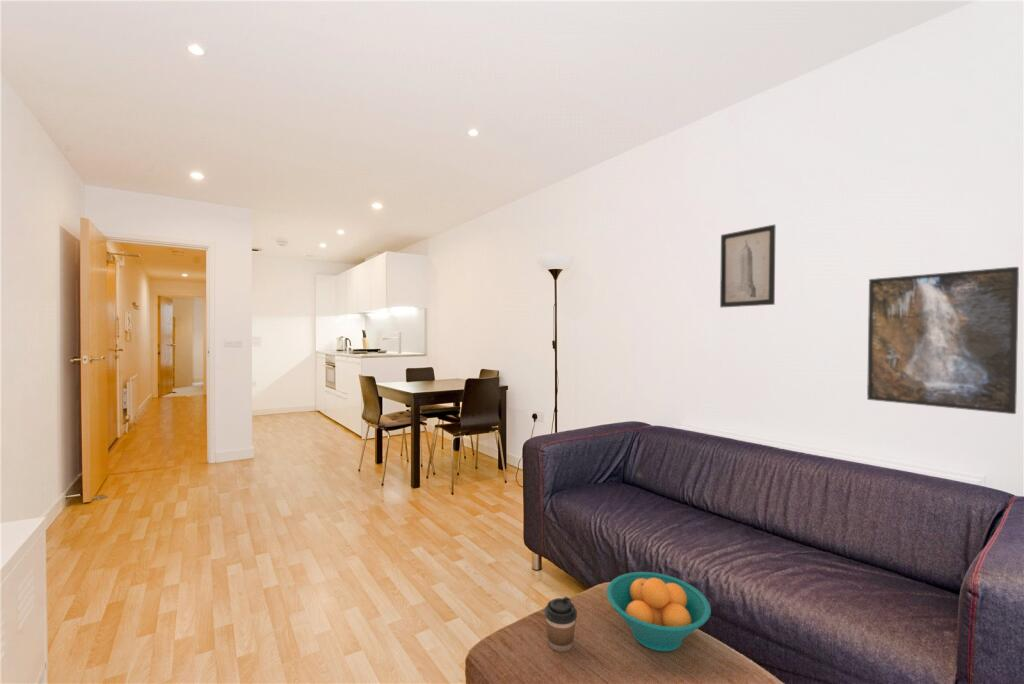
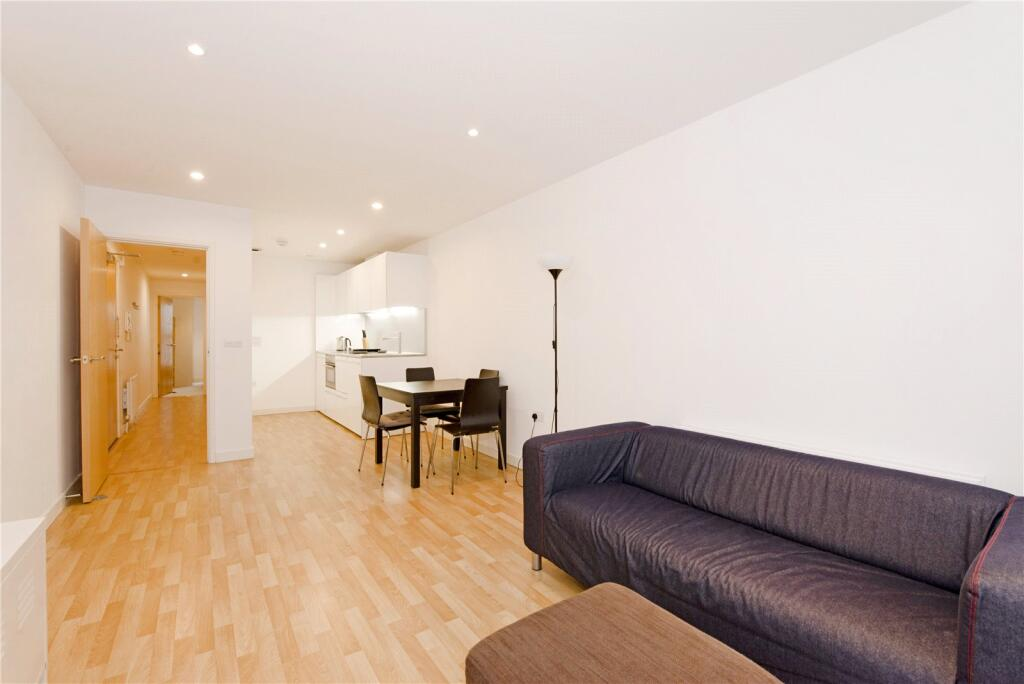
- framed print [866,266,1020,415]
- fruit bowl [606,571,712,652]
- wall art [719,224,777,309]
- coffee cup [544,596,578,653]
